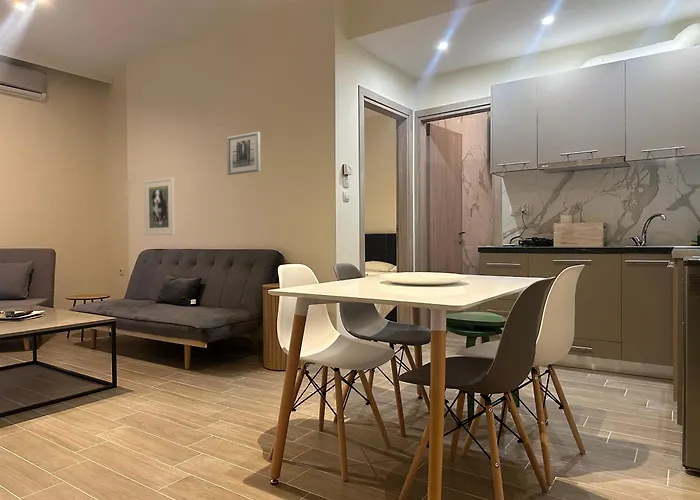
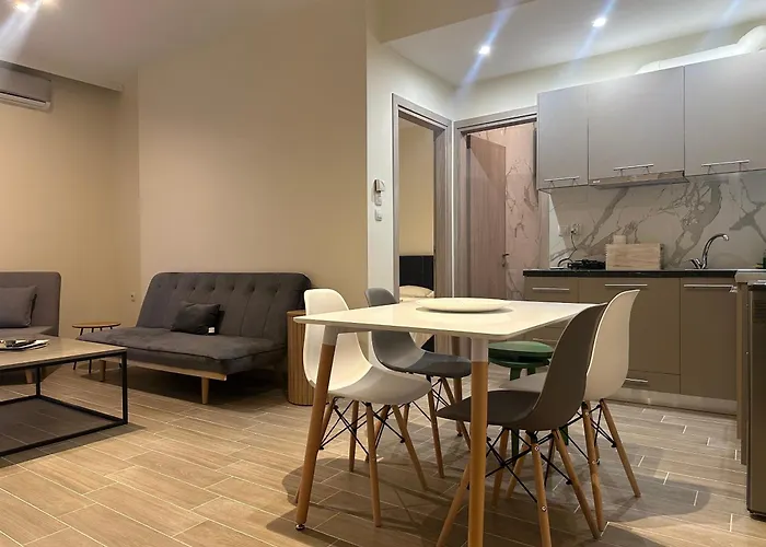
- wall art [226,131,262,176]
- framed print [143,176,176,236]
